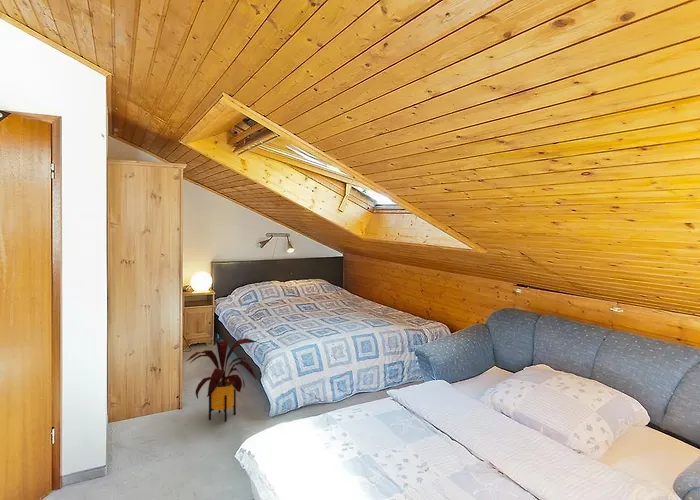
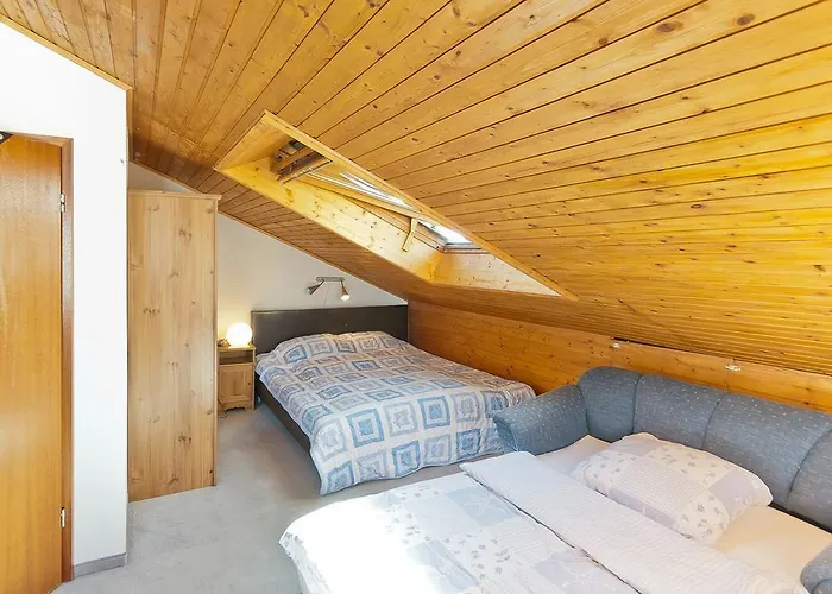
- house plant [184,337,267,423]
